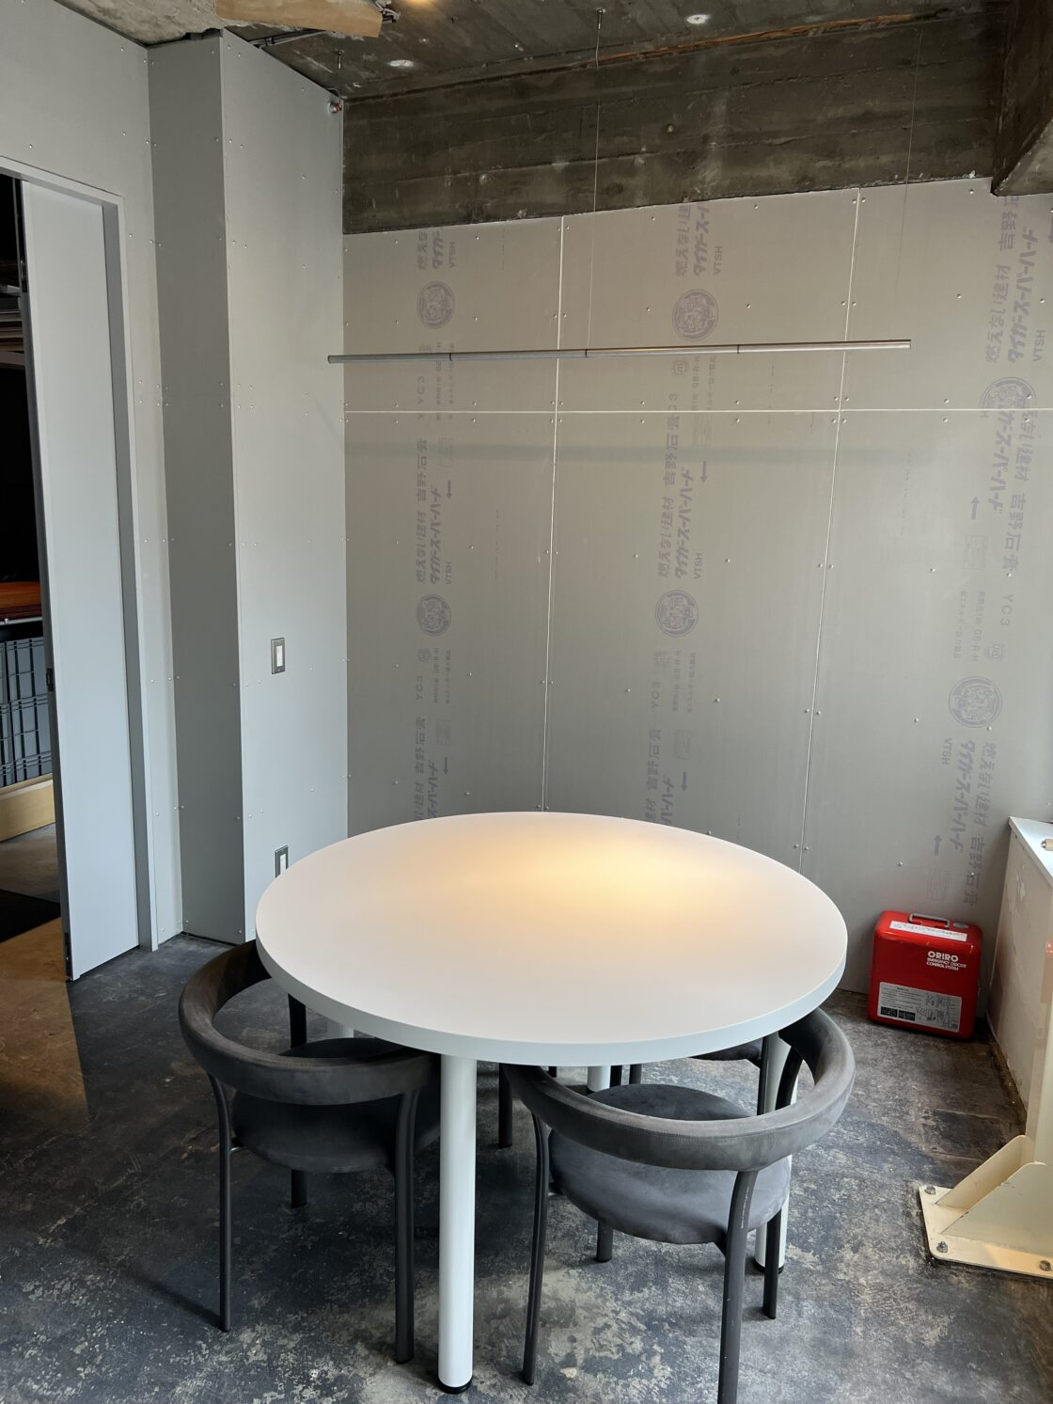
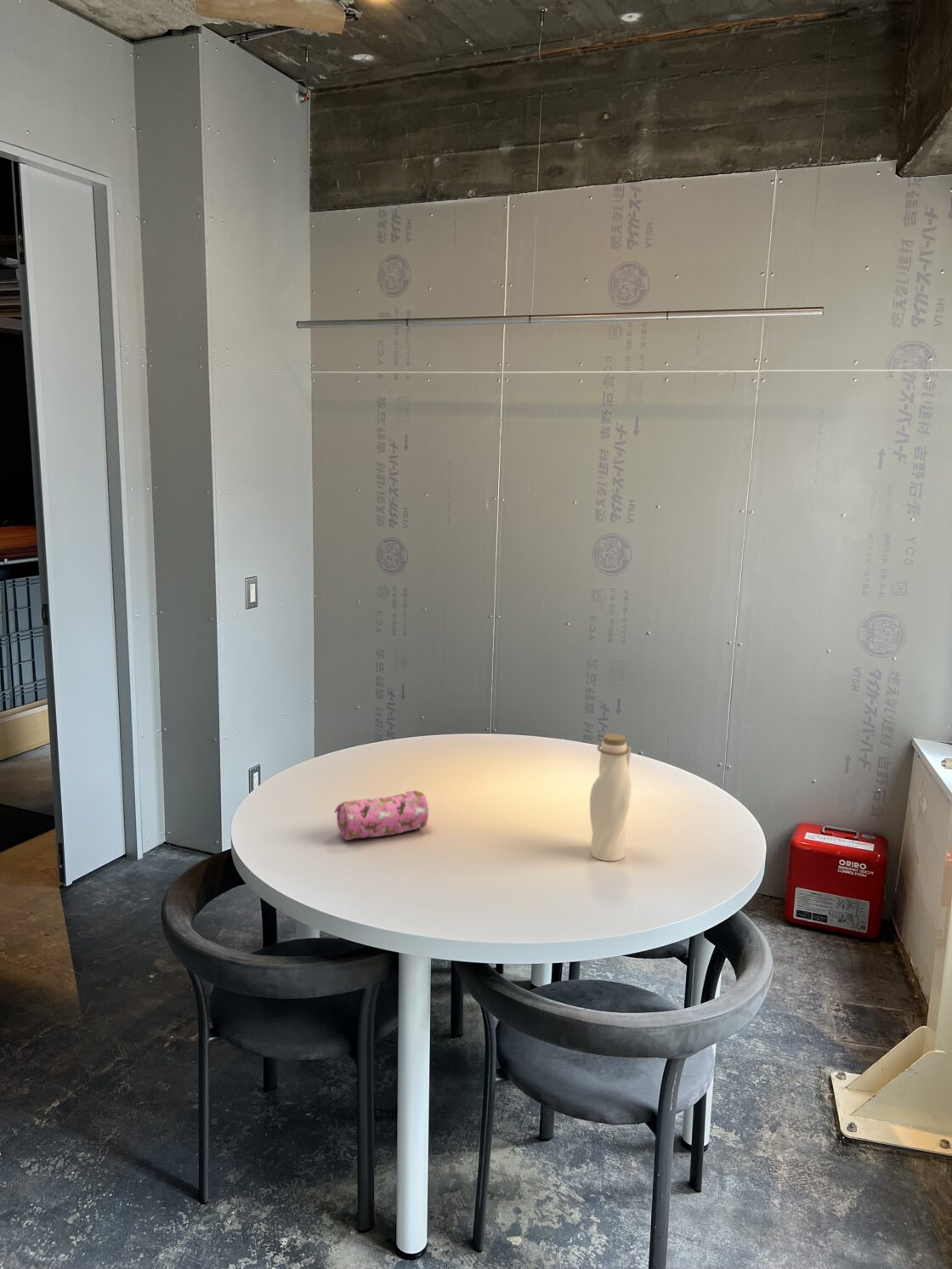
+ pencil case [333,790,429,841]
+ water bottle [589,733,632,862]
